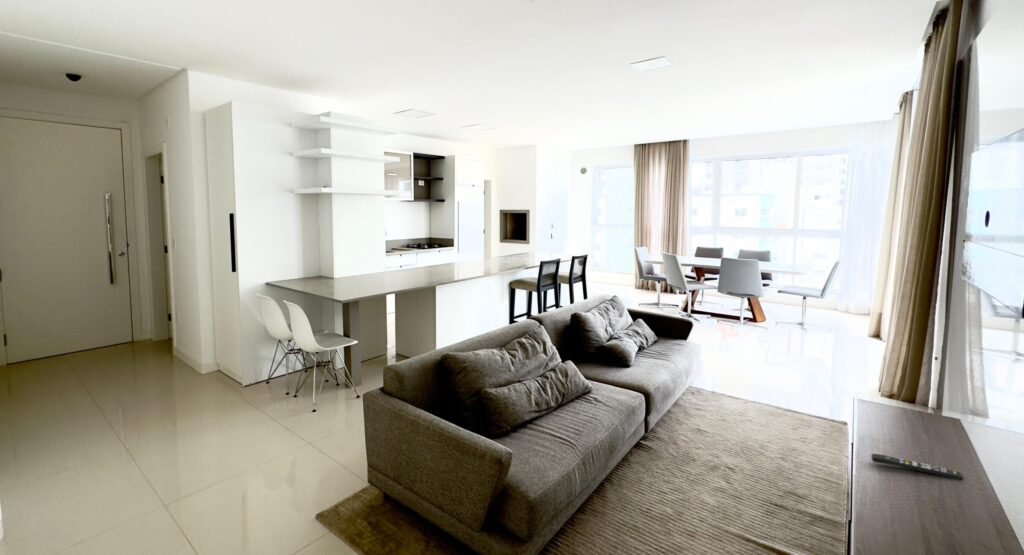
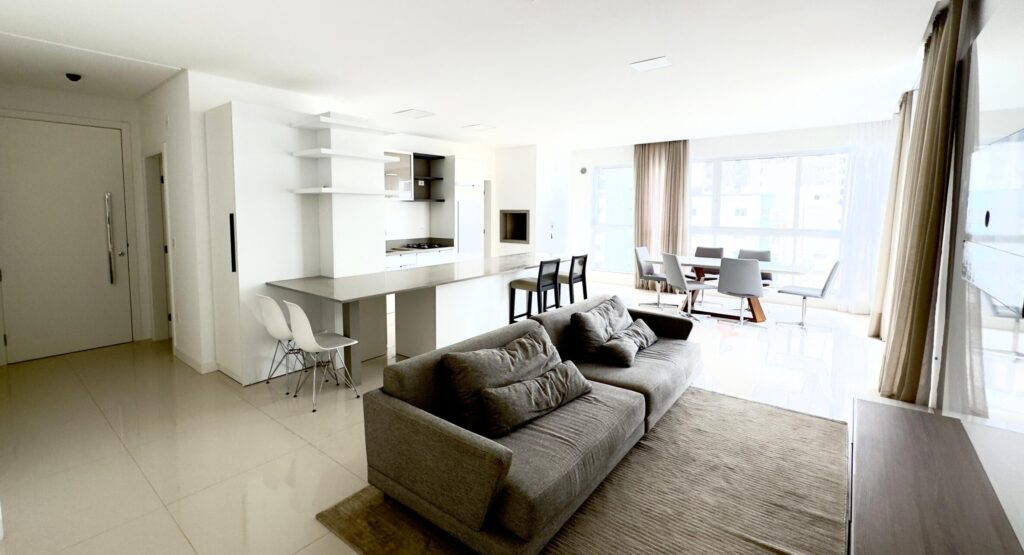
- remote control [871,453,964,481]
